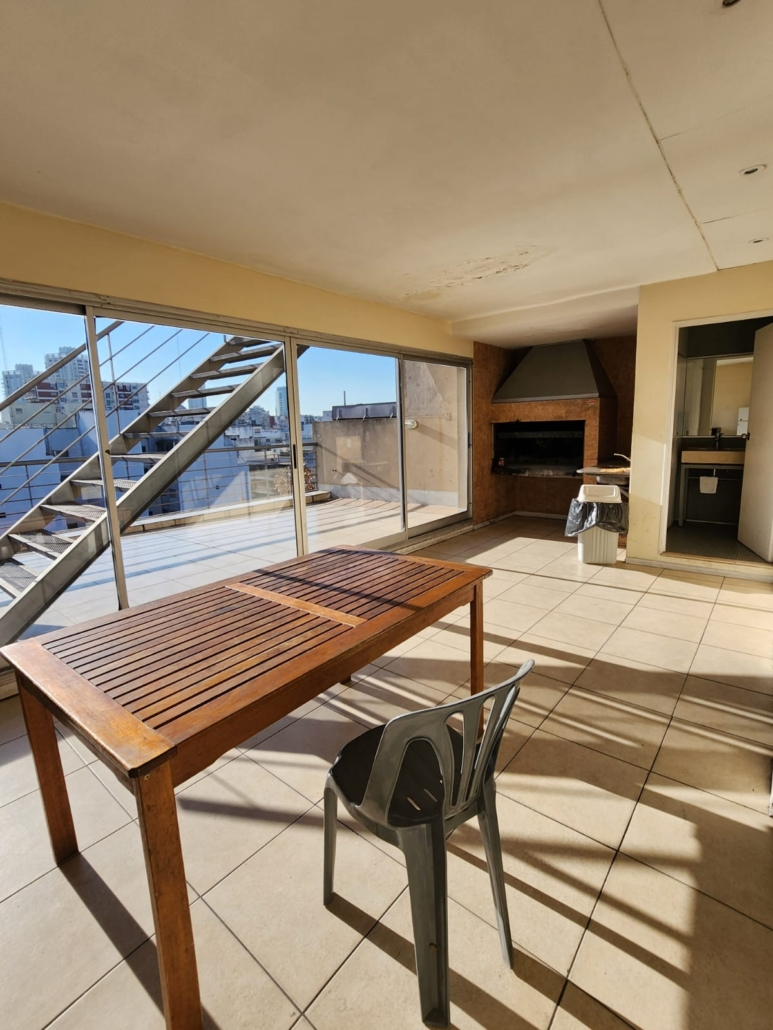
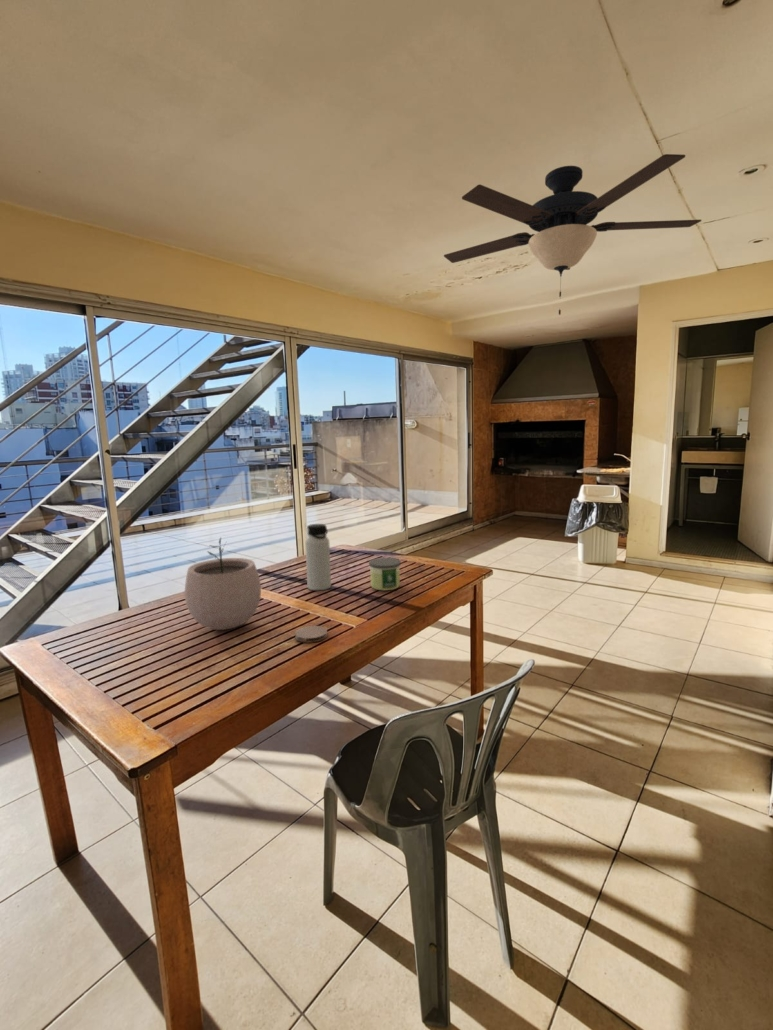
+ plant pot [184,536,262,631]
+ candle [368,557,402,591]
+ ceiling fan [443,153,702,316]
+ coaster [294,625,328,644]
+ water bottle [304,523,332,591]
